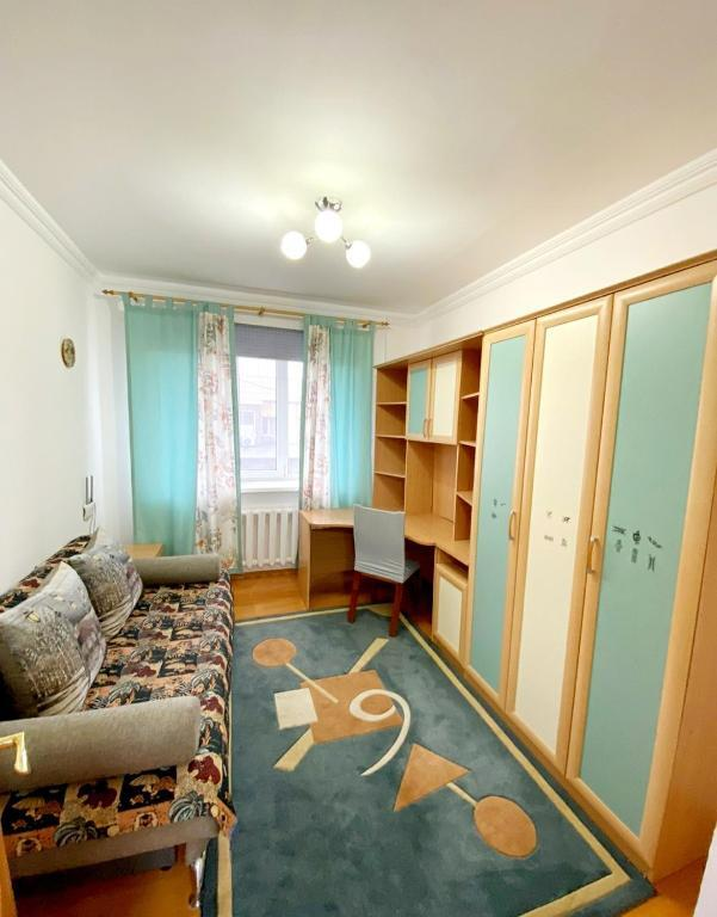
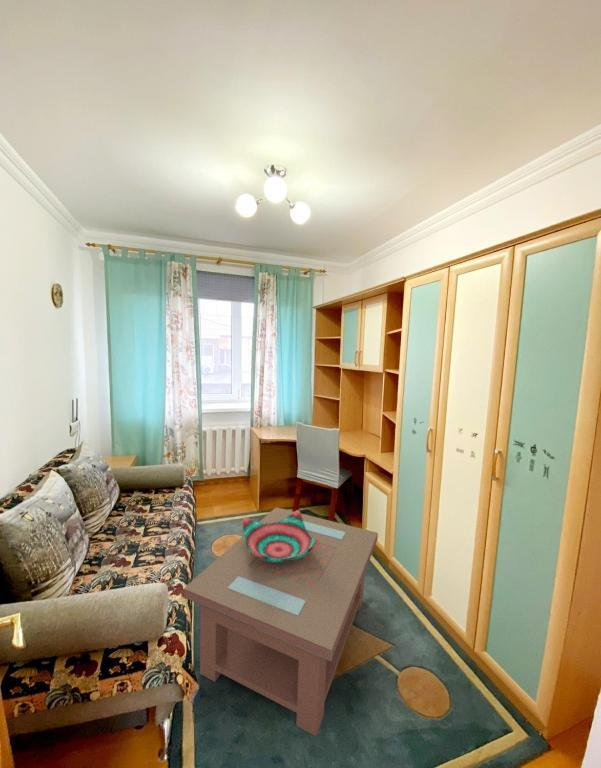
+ coffee table [183,506,379,737]
+ decorative bowl [242,509,319,563]
